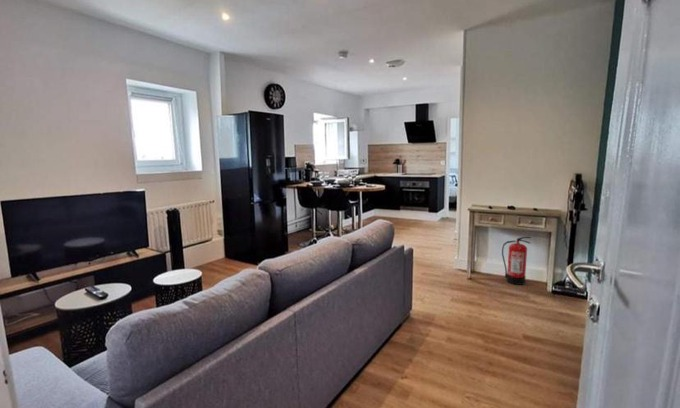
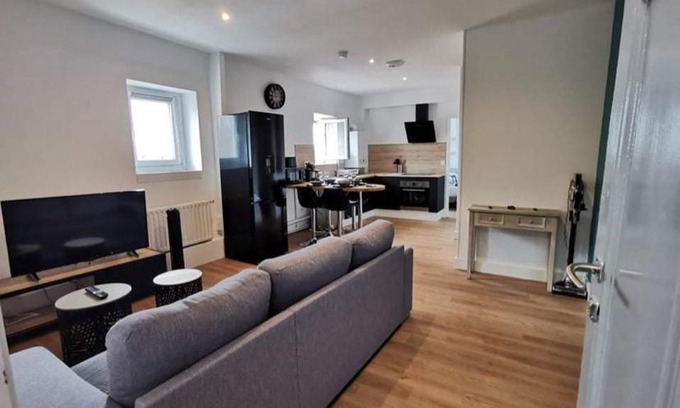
- fire extinguisher [501,236,532,286]
